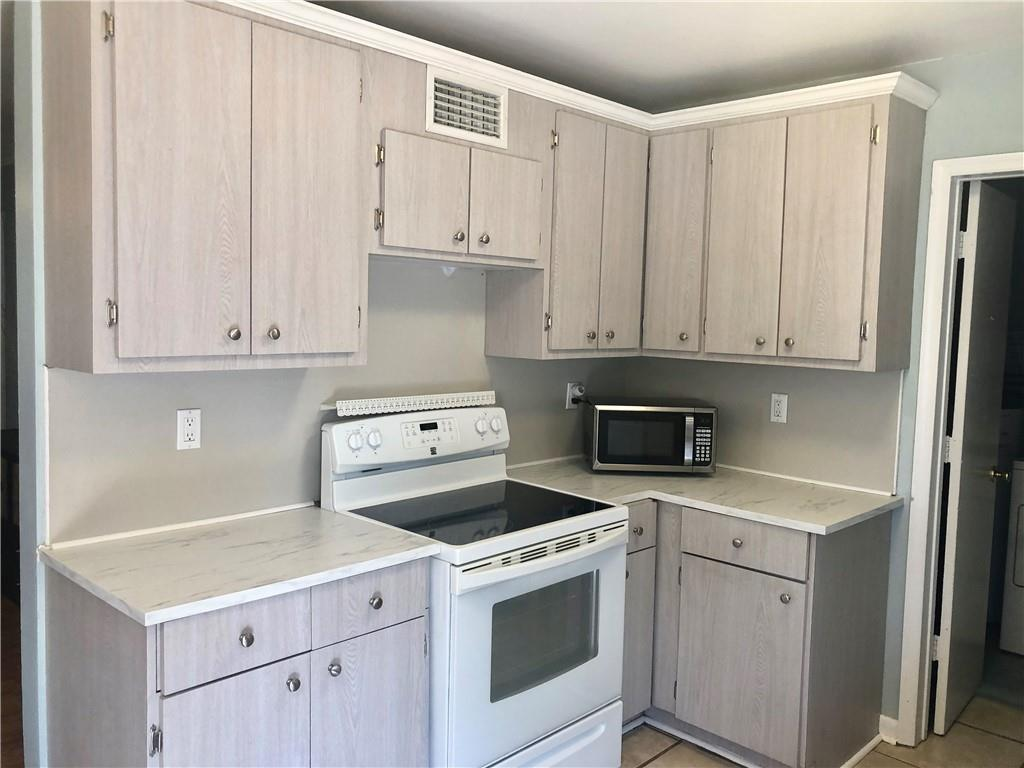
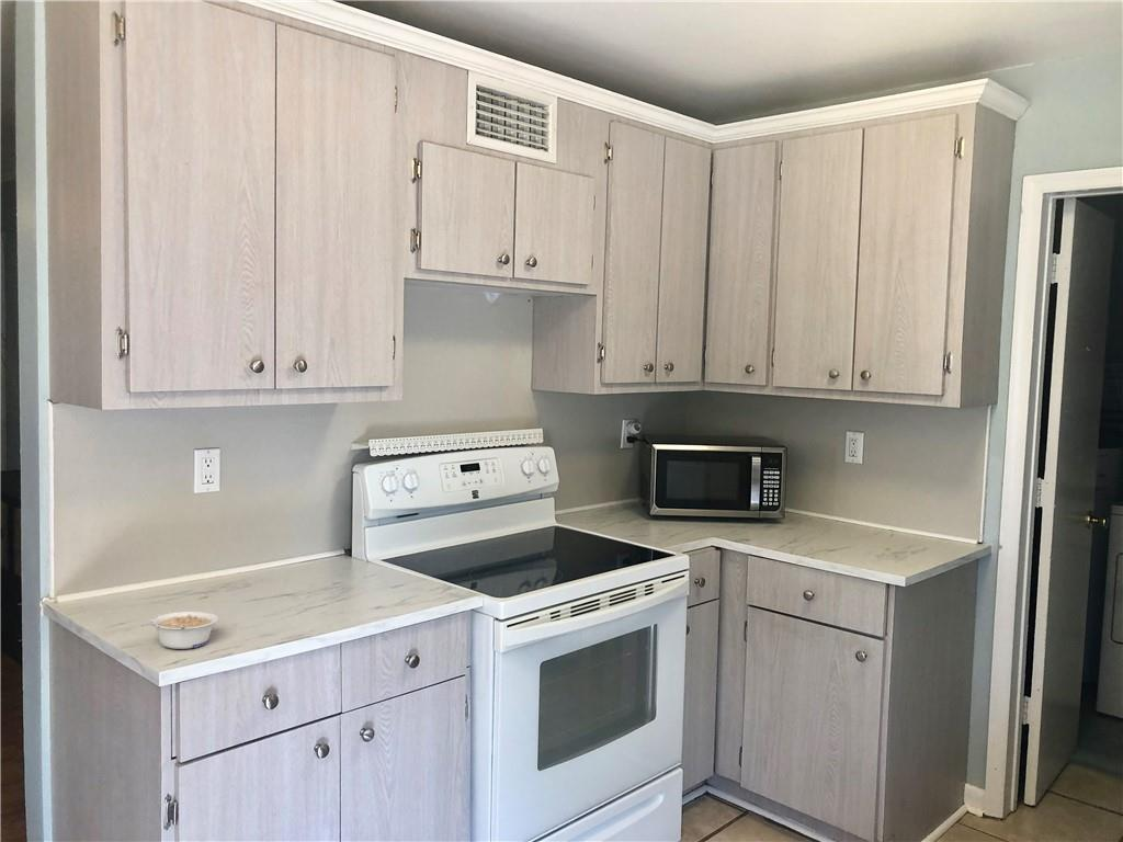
+ legume [149,610,219,650]
